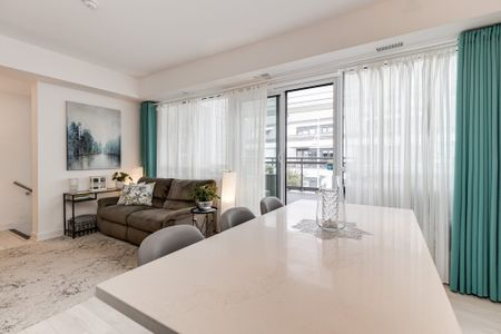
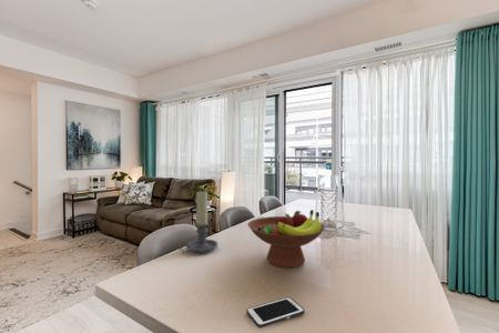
+ candle holder [180,191,218,254]
+ cell phone [245,296,306,329]
+ fruit bowl [247,209,326,269]
